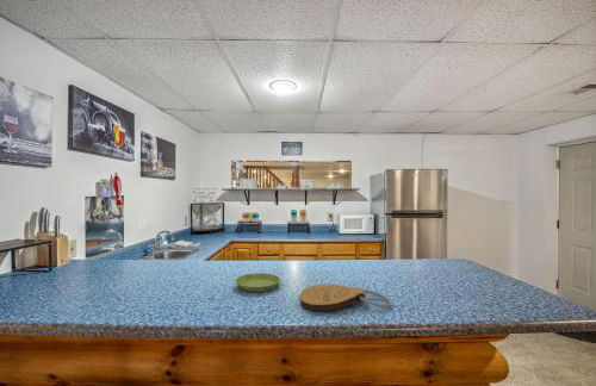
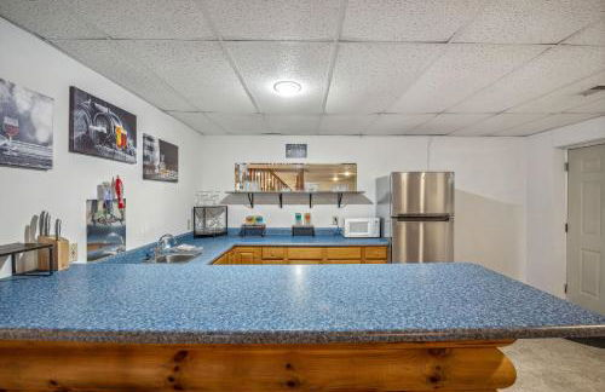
- saucer [235,272,281,293]
- key chain [299,284,392,311]
